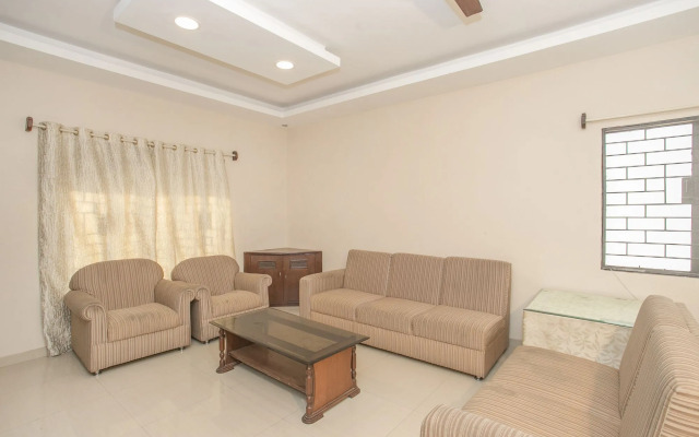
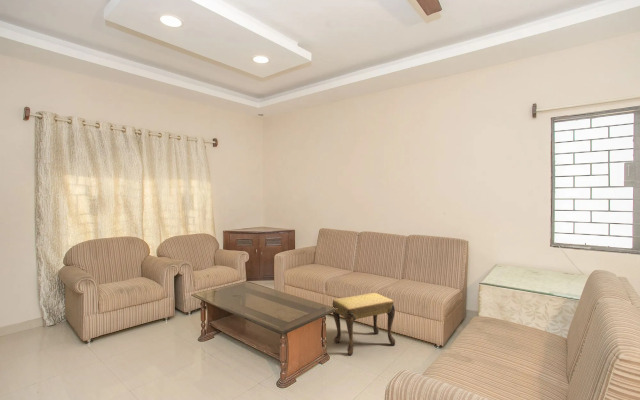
+ footstool [331,292,396,356]
